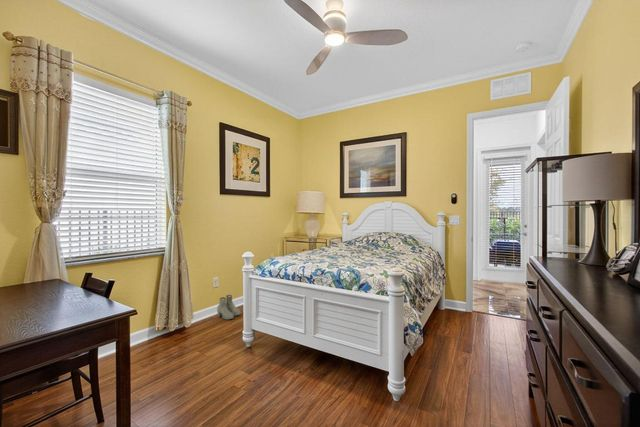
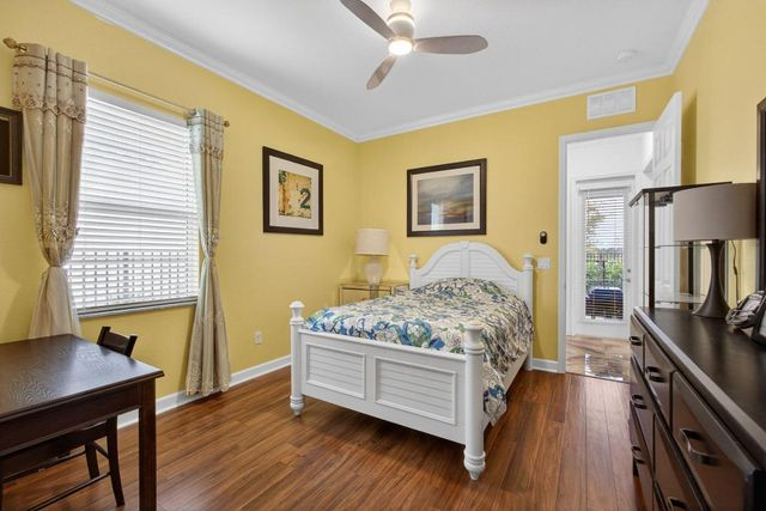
- boots [216,294,242,321]
